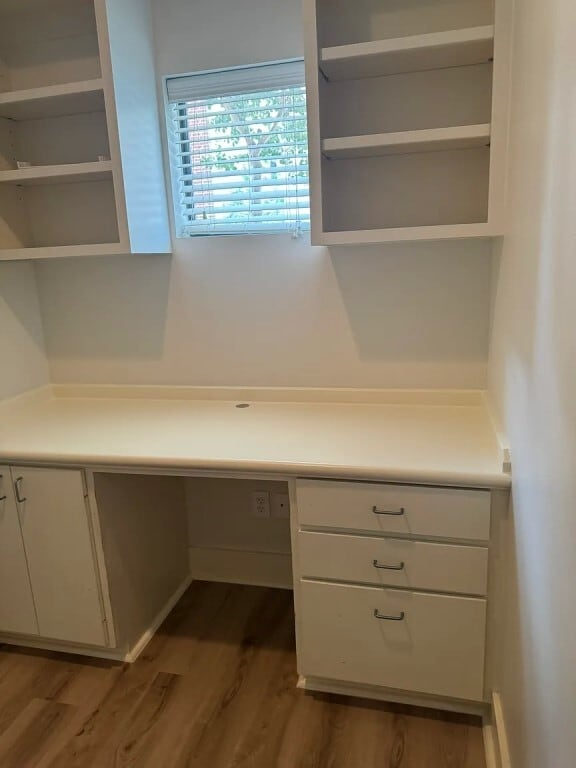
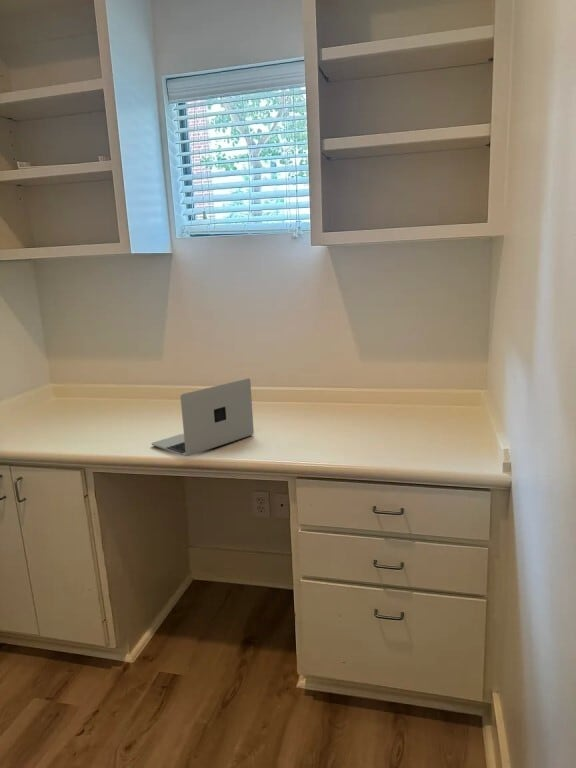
+ laptop [151,377,255,457]
